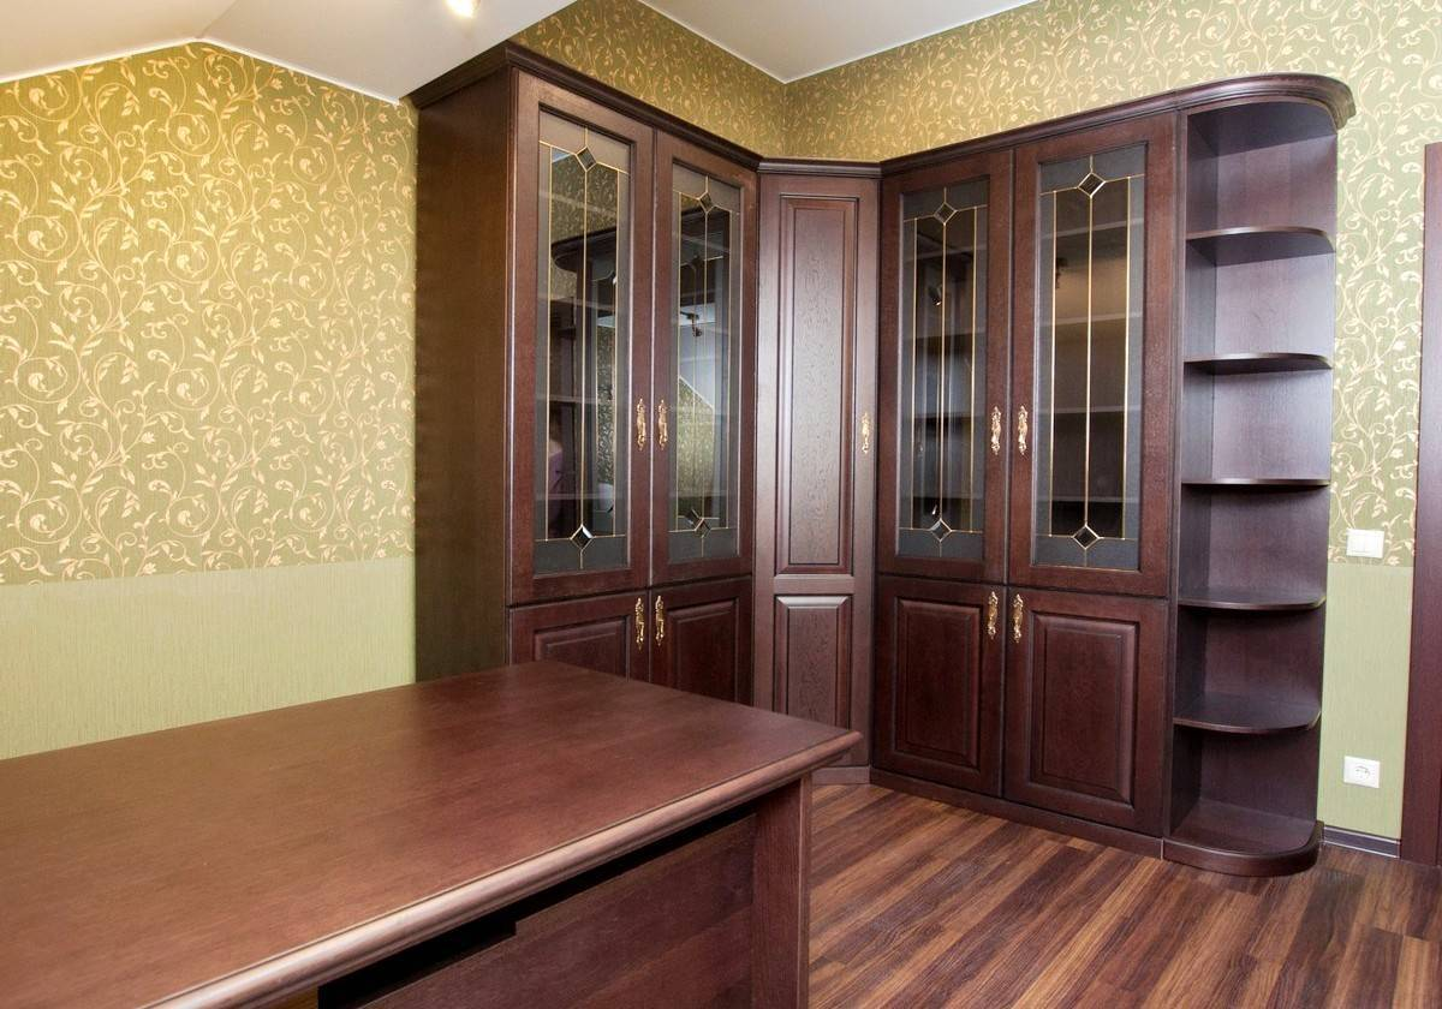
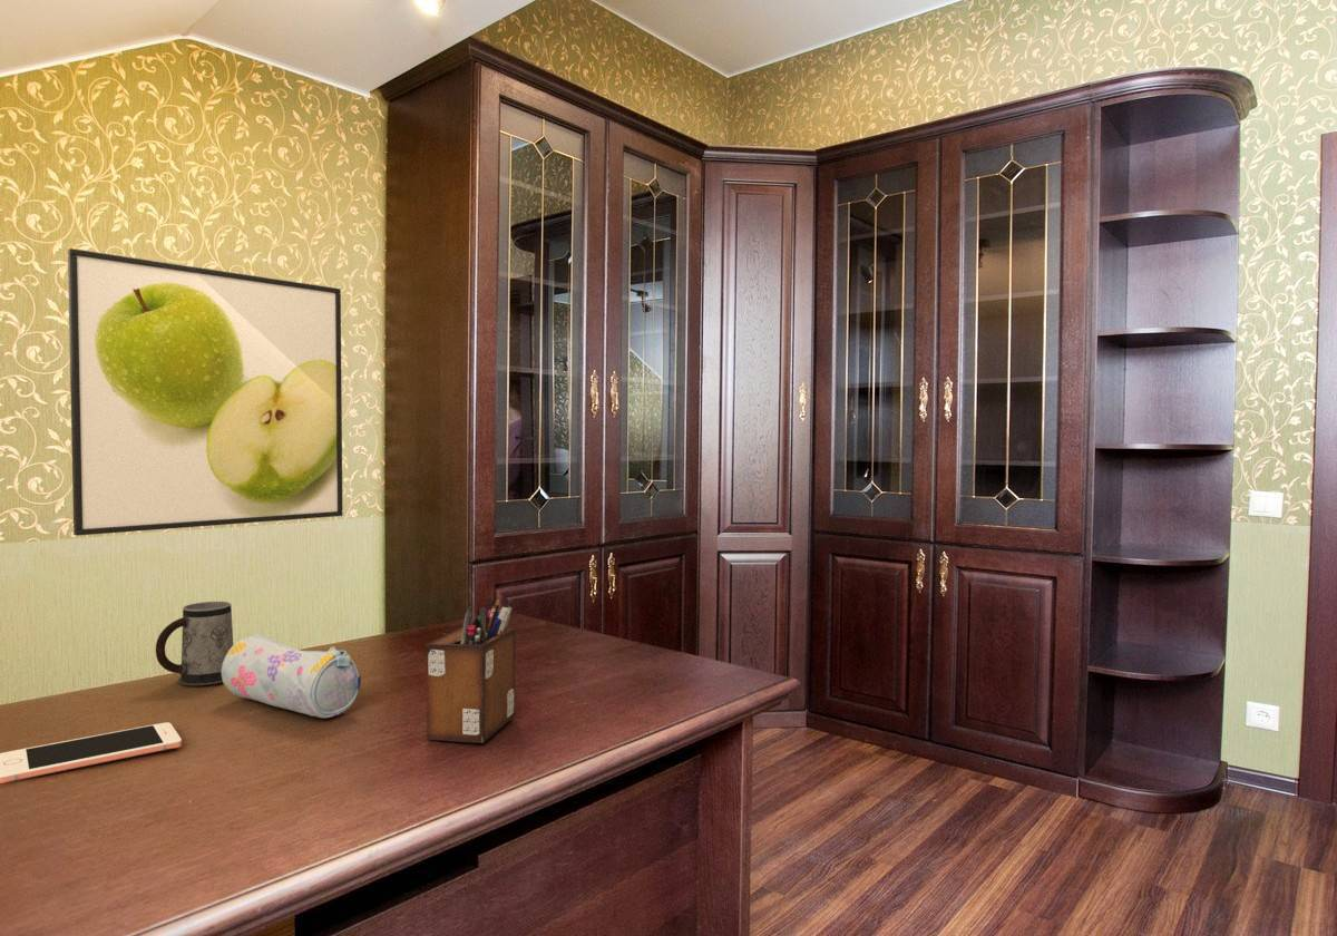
+ pencil case [222,633,362,719]
+ cell phone [0,721,183,784]
+ desk organizer [426,595,517,744]
+ mug [155,601,234,686]
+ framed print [67,247,344,537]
